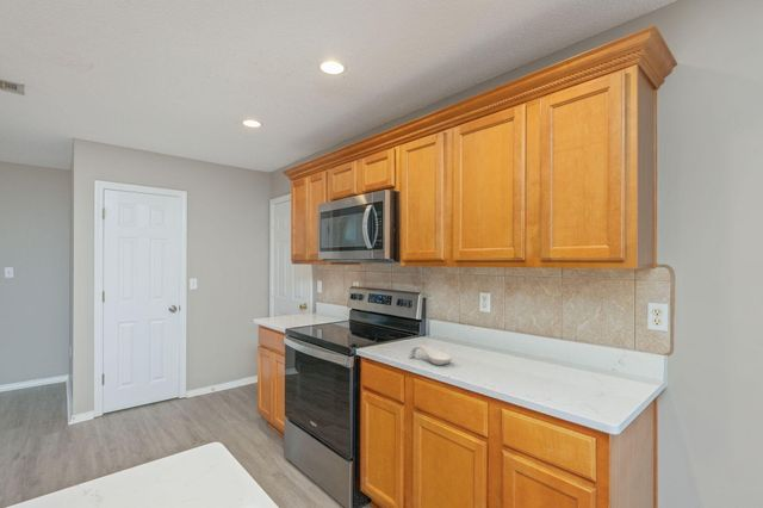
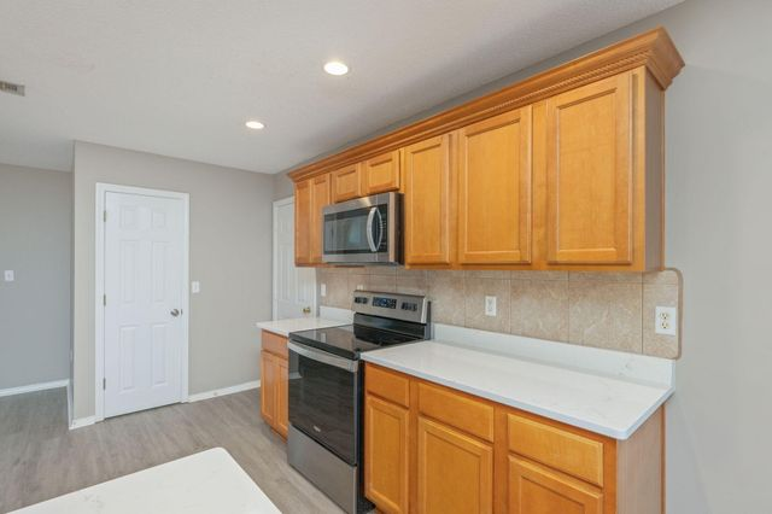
- spoon rest [408,345,453,366]
